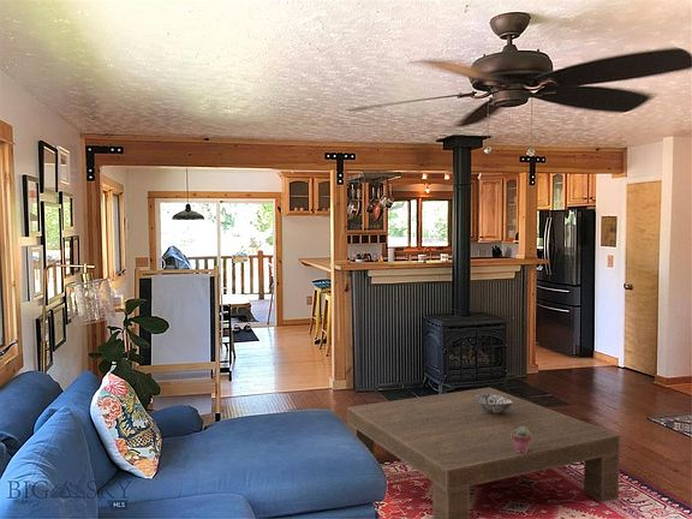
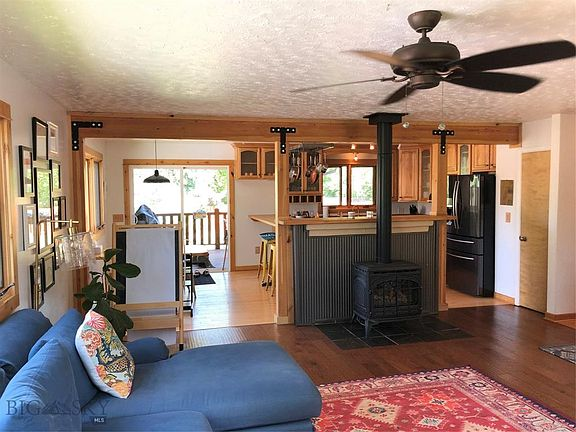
- coffee table [346,387,621,519]
- decorative bowl [476,393,513,414]
- potted succulent [512,426,531,453]
